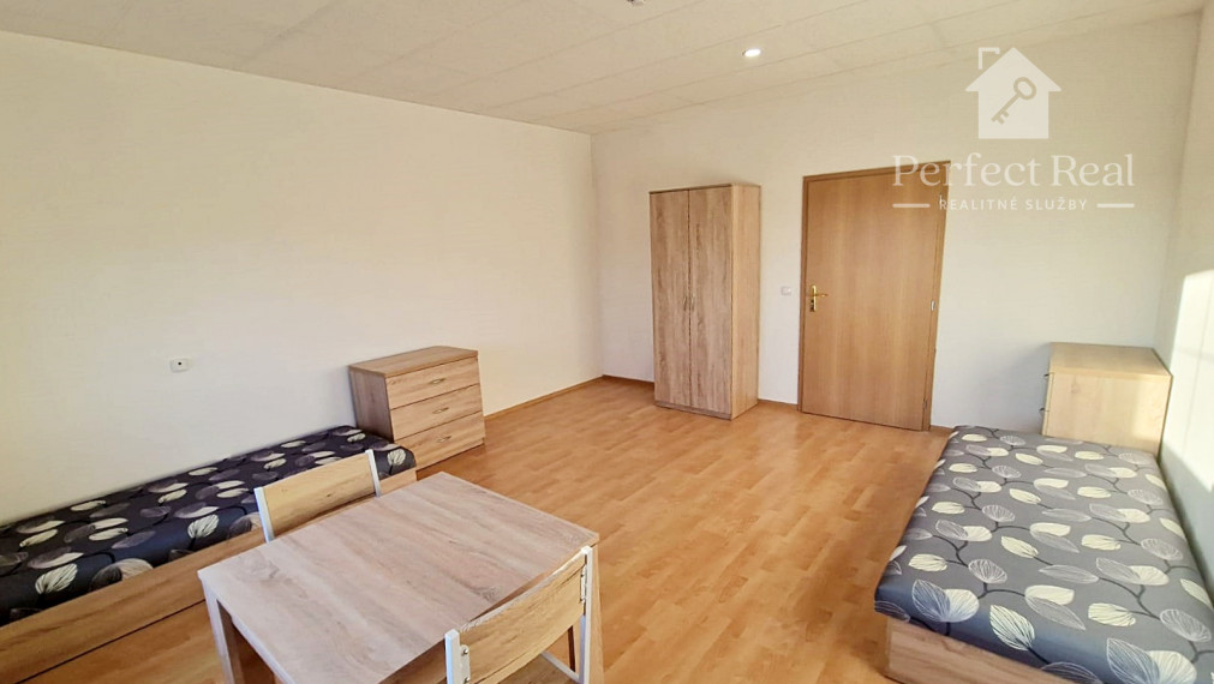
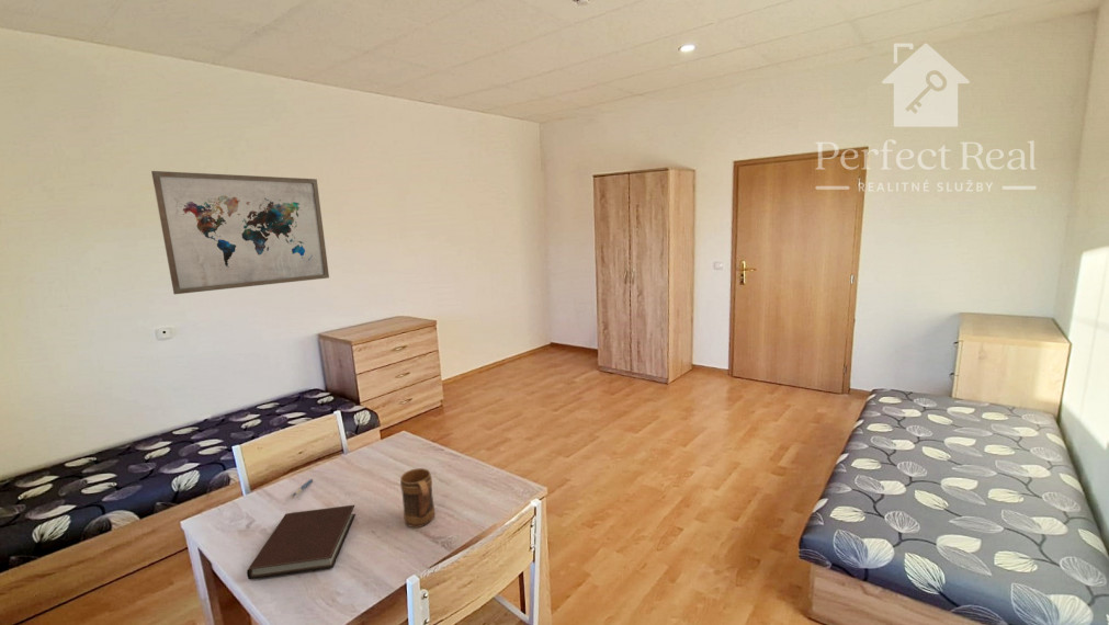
+ pen [290,478,314,499]
+ notebook [246,503,357,580]
+ mug [399,467,437,529]
+ wall art [150,170,330,295]
